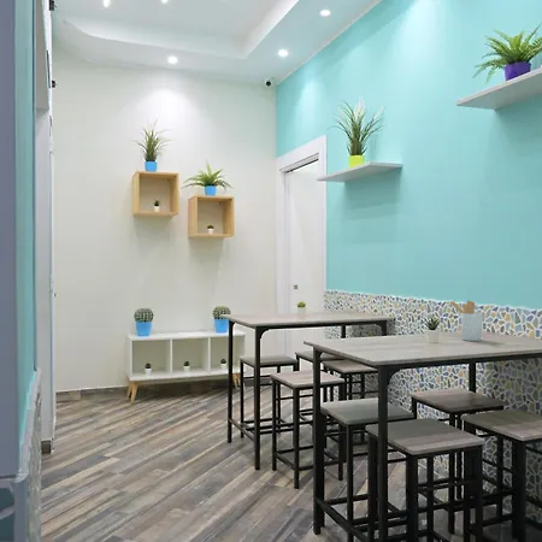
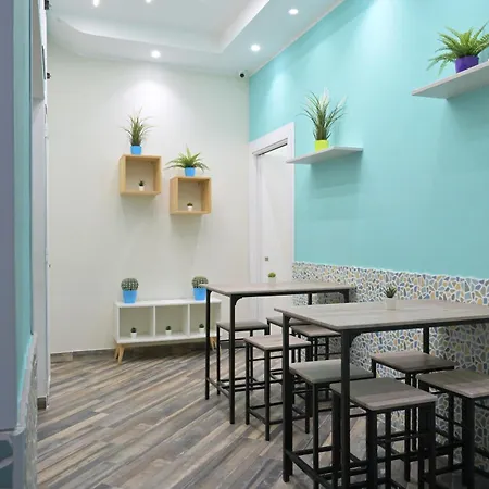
- utensil holder [449,300,484,342]
